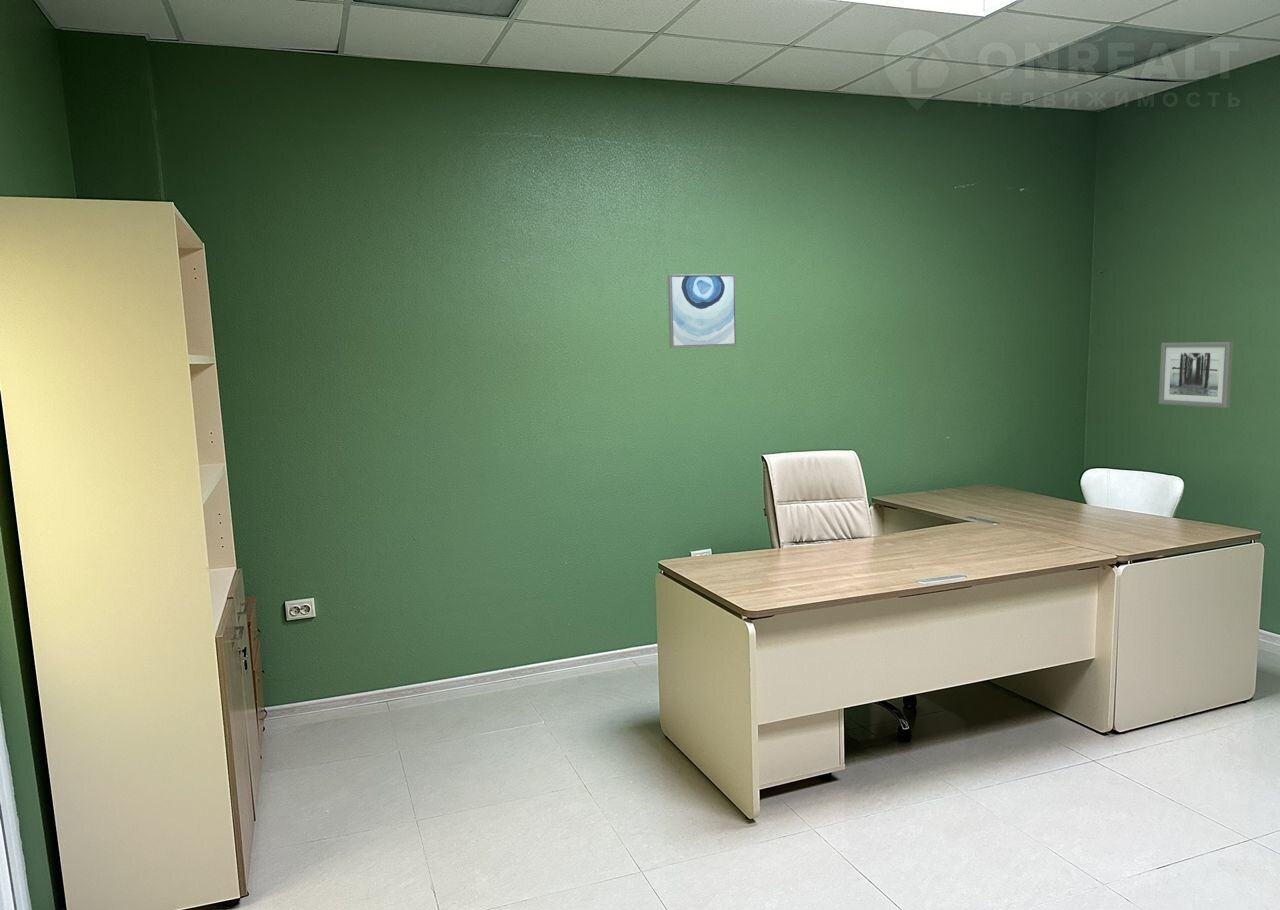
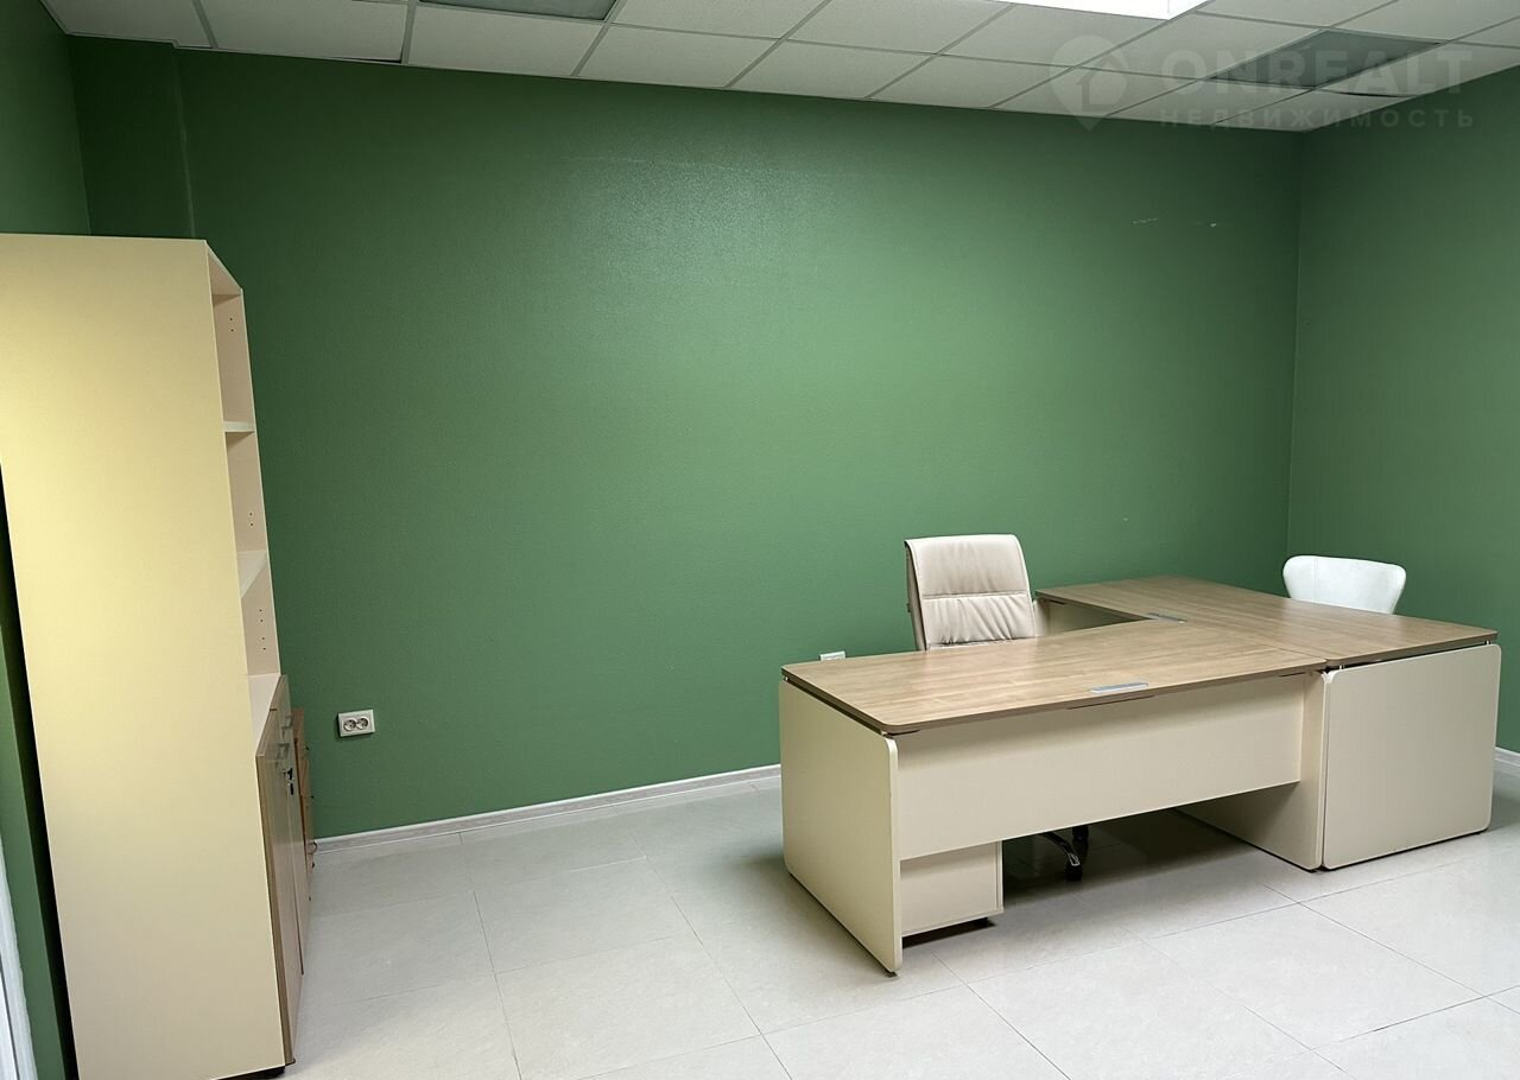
- wall art [667,273,737,349]
- wall art [1158,341,1234,409]
